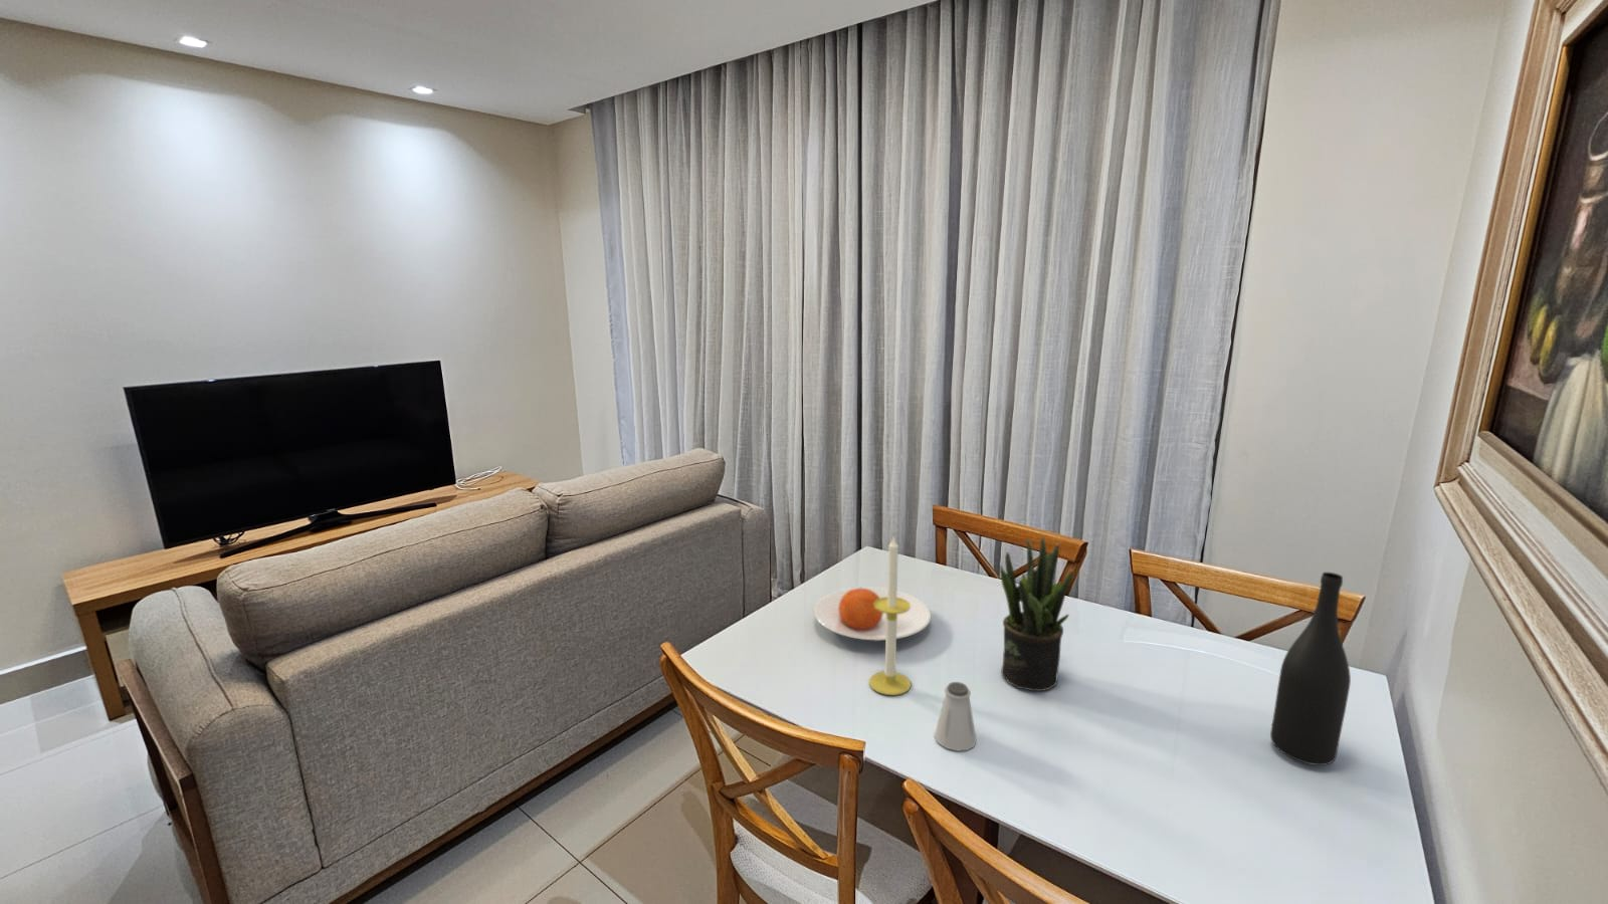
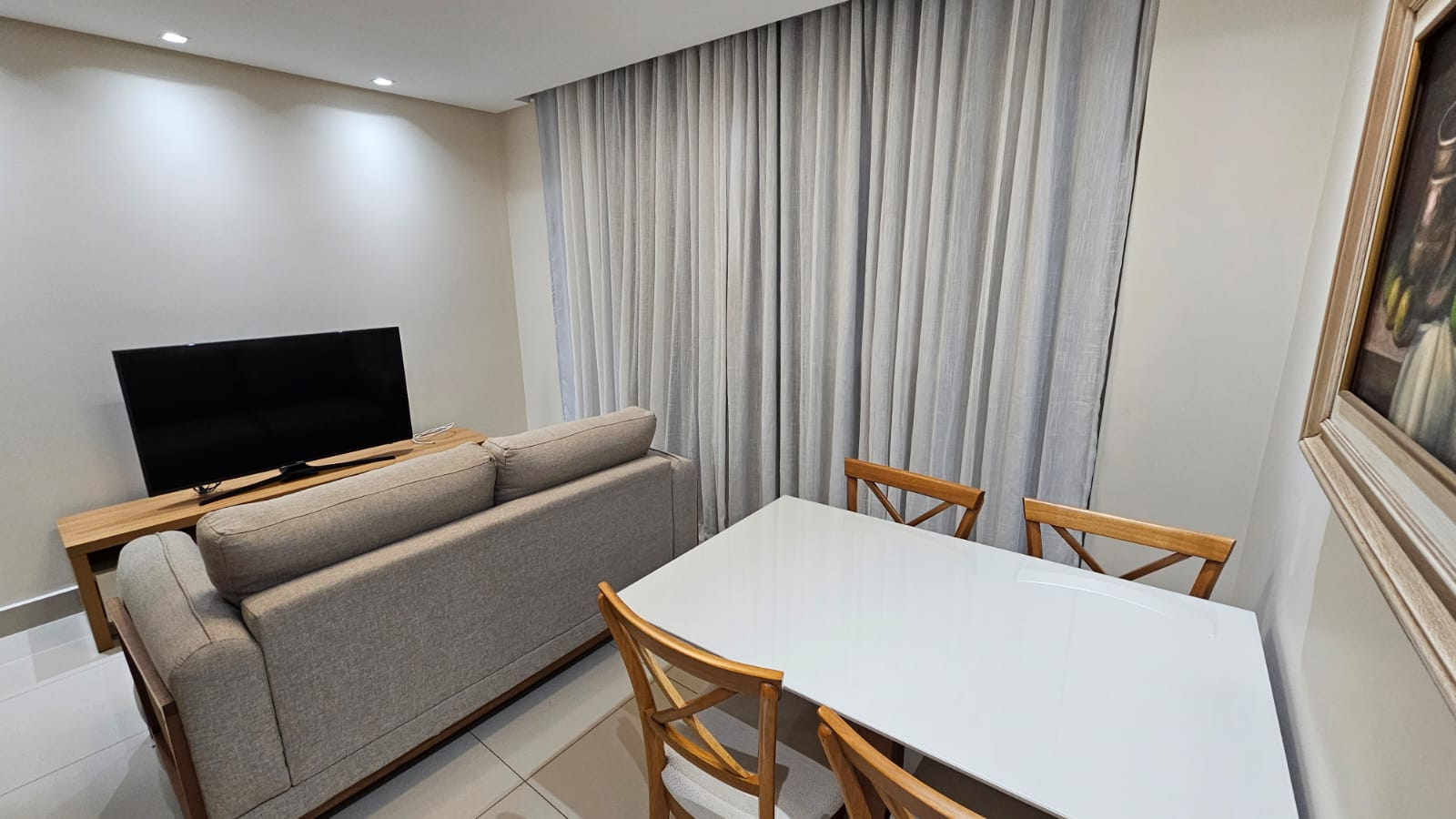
- plate [813,586,932,641]
- potted plant [999,535,1073,692]
- candle [868,534,911,696]
- saltshaker [933,681,977,752]
- wine bottle [1269,572,1352,766]
